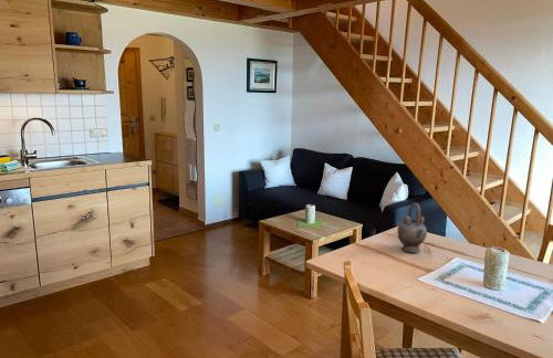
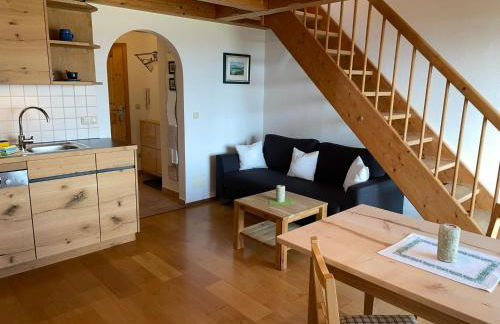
- teapot [397,202,428,253]
